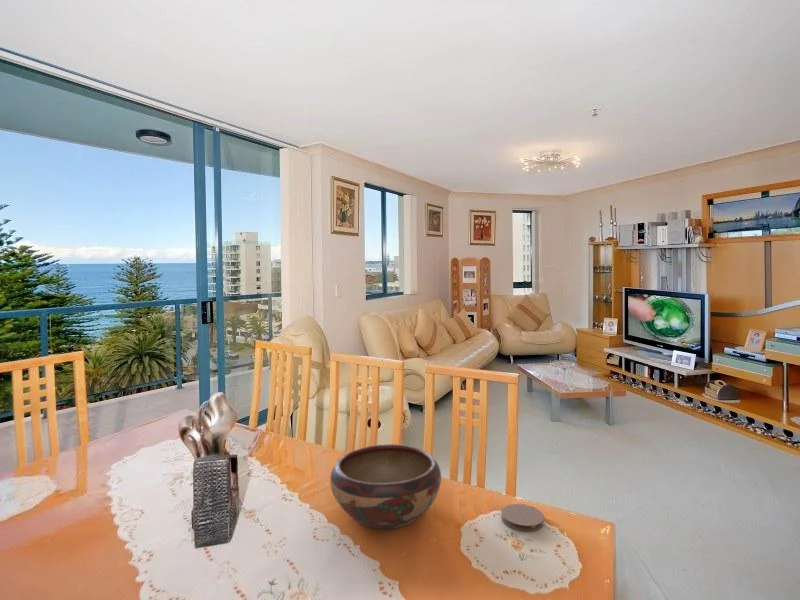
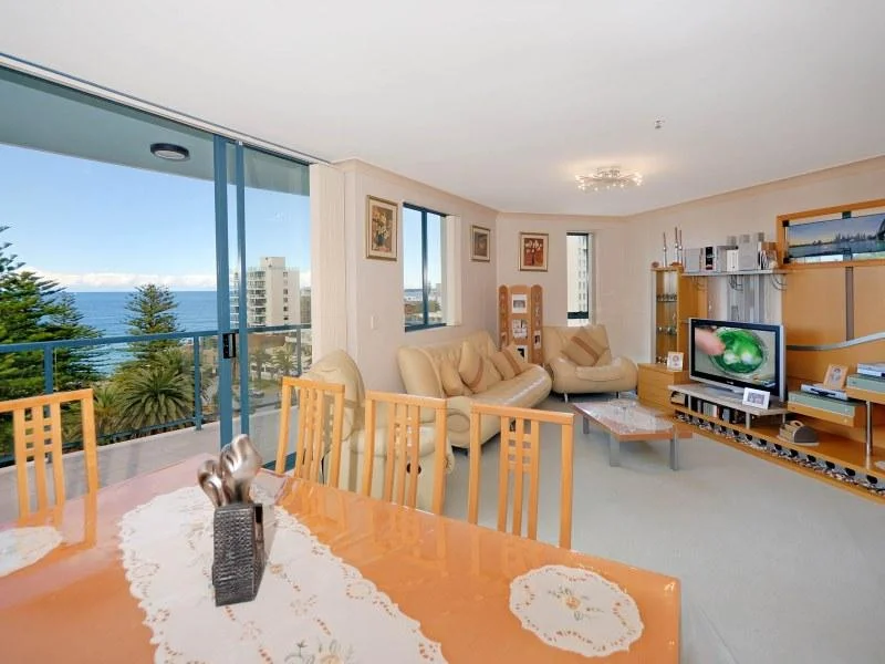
- coaster [501,503,545,532]
- decorative bowl [329,443,442,530]
